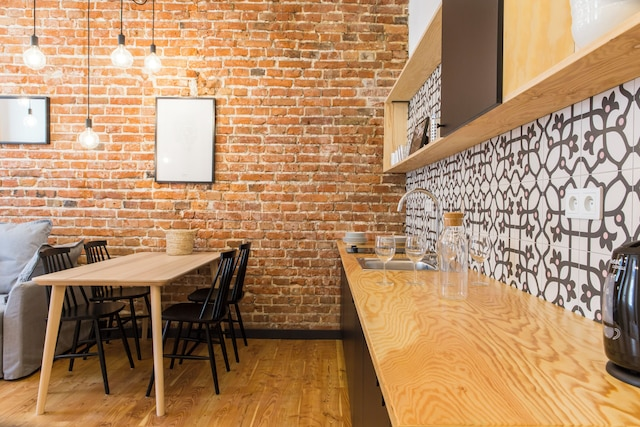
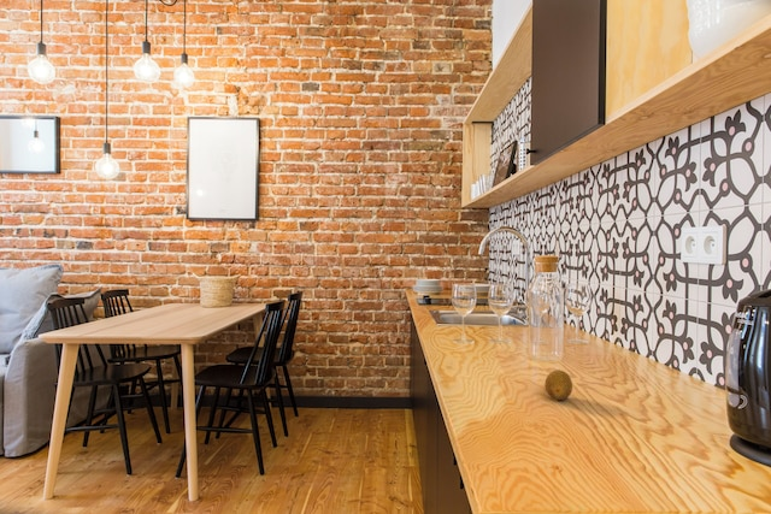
+ fruit [543,368,573,401]
